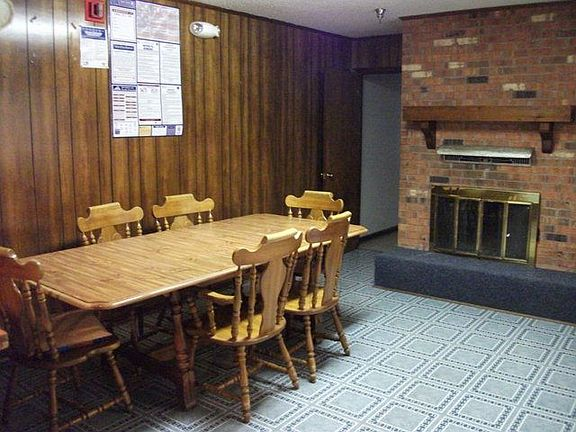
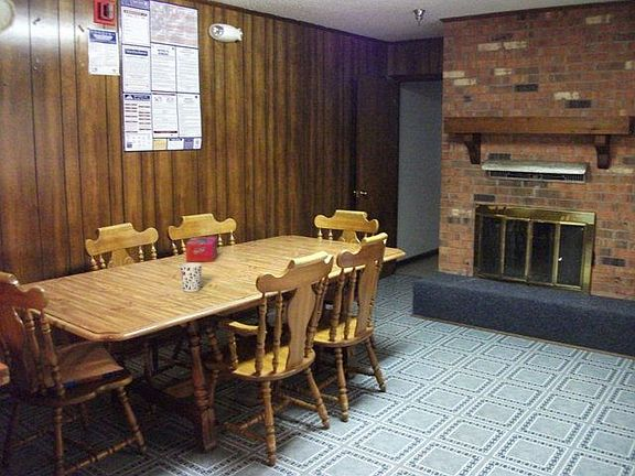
+ cup [179,262,204,293]
+ tissue box [185,236,218,262]
